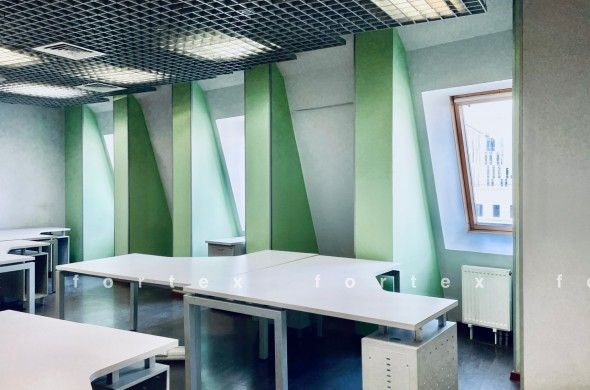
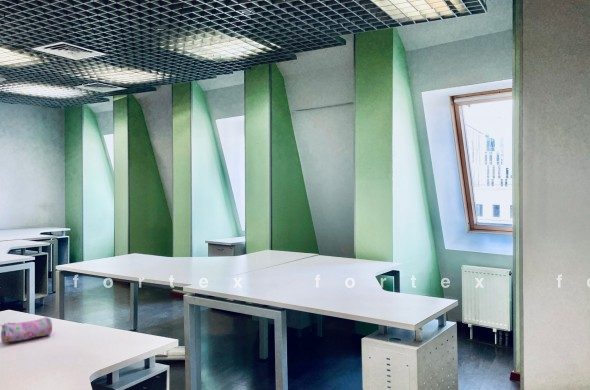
+ pencil case [0,316,53,344]
